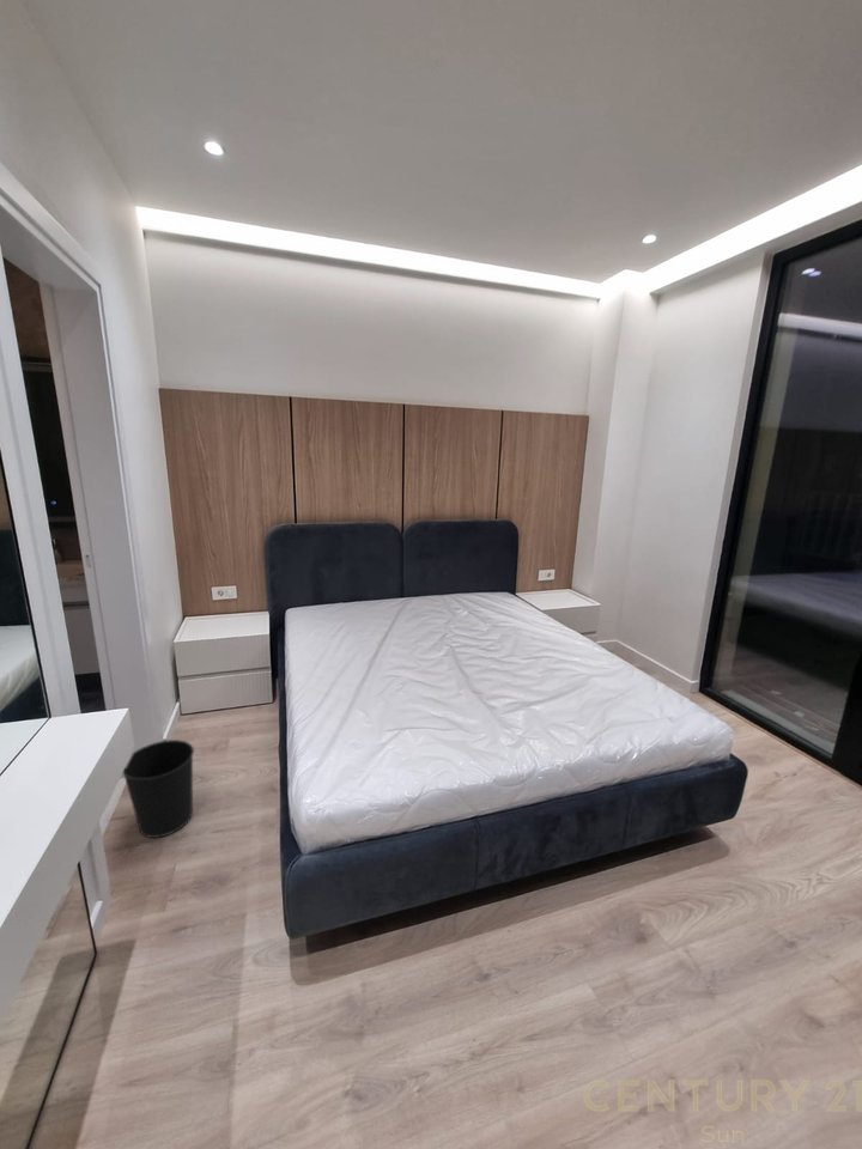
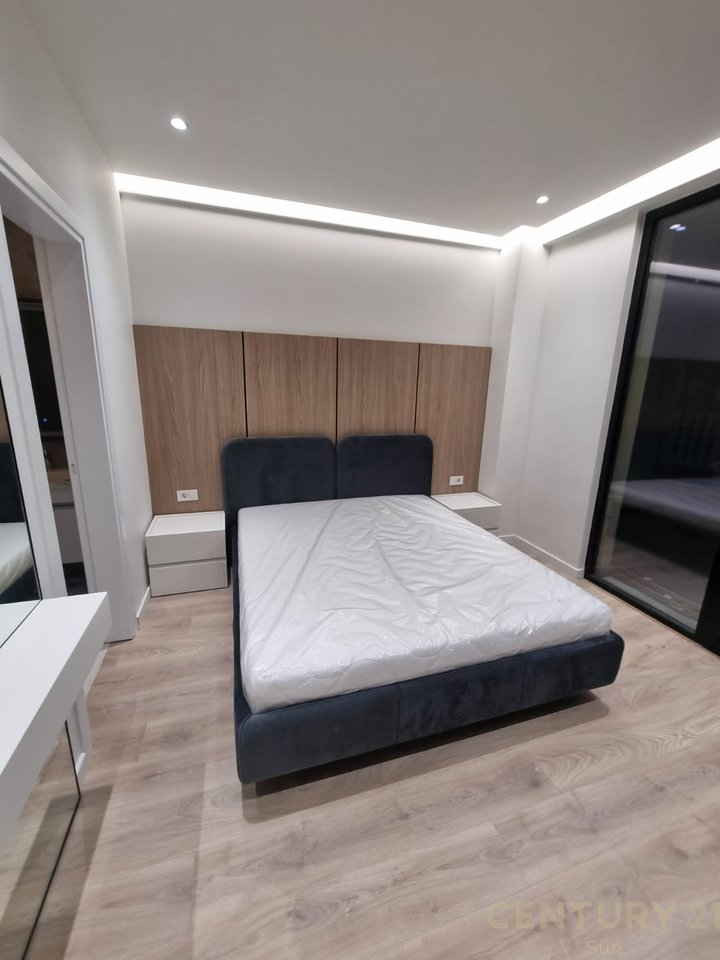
- wastebasket [122,738,195,839]
